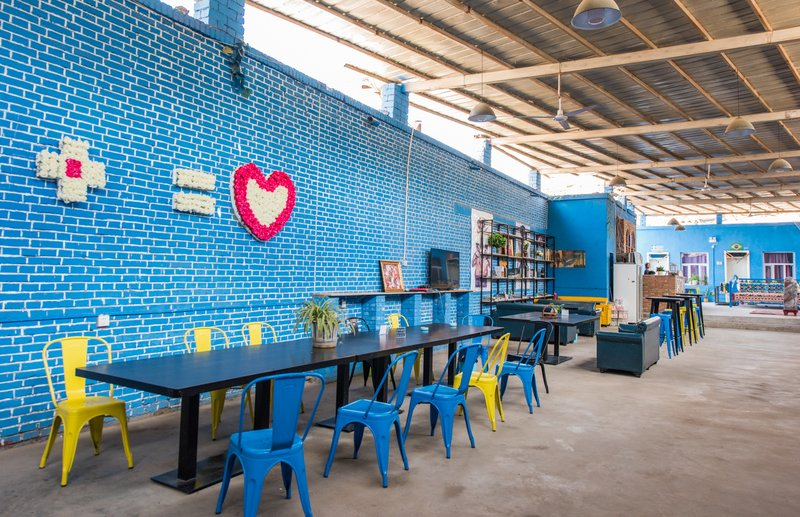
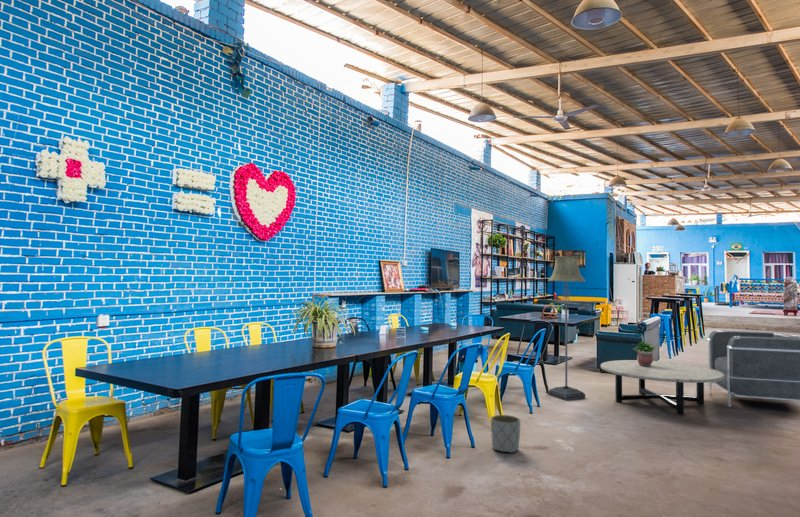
+ armchair [705,329,800,408]
+ floor lamp [547,255,586,401]
+ planter [490,414,521,454]
+ potted plant [632,340,657,367]
+ coffee table [600,359,724,415]
